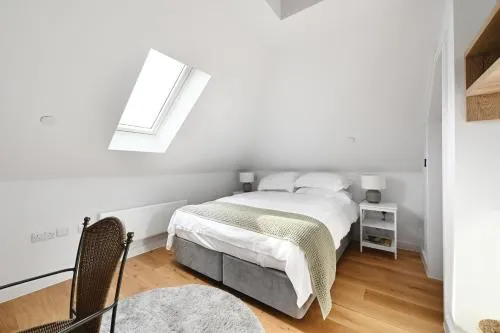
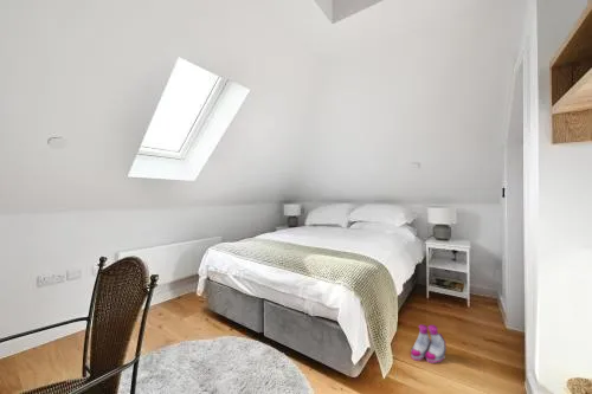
+ boots [410,323,448,364]
